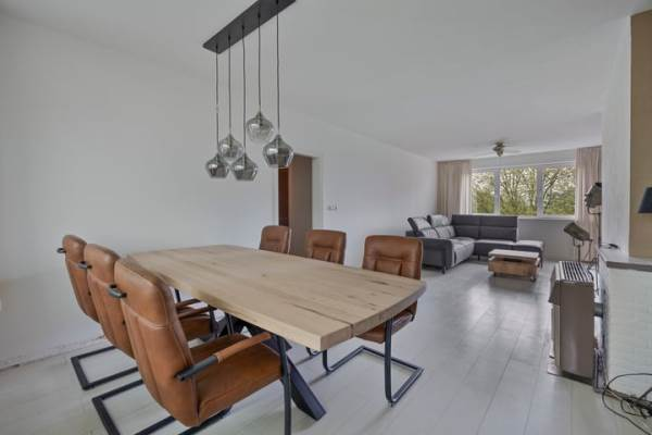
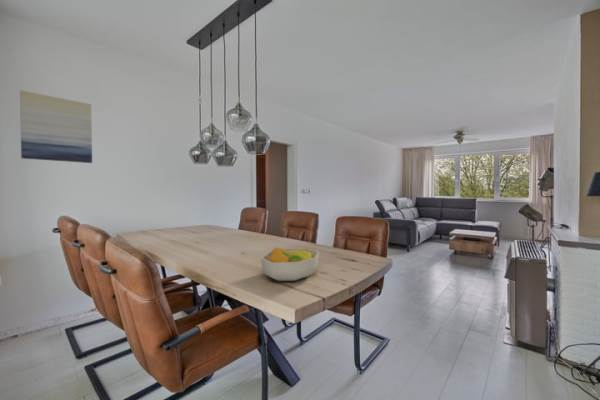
+ fruit bowl [260,246,320,282]
+ wall art [19,89,93,164]
